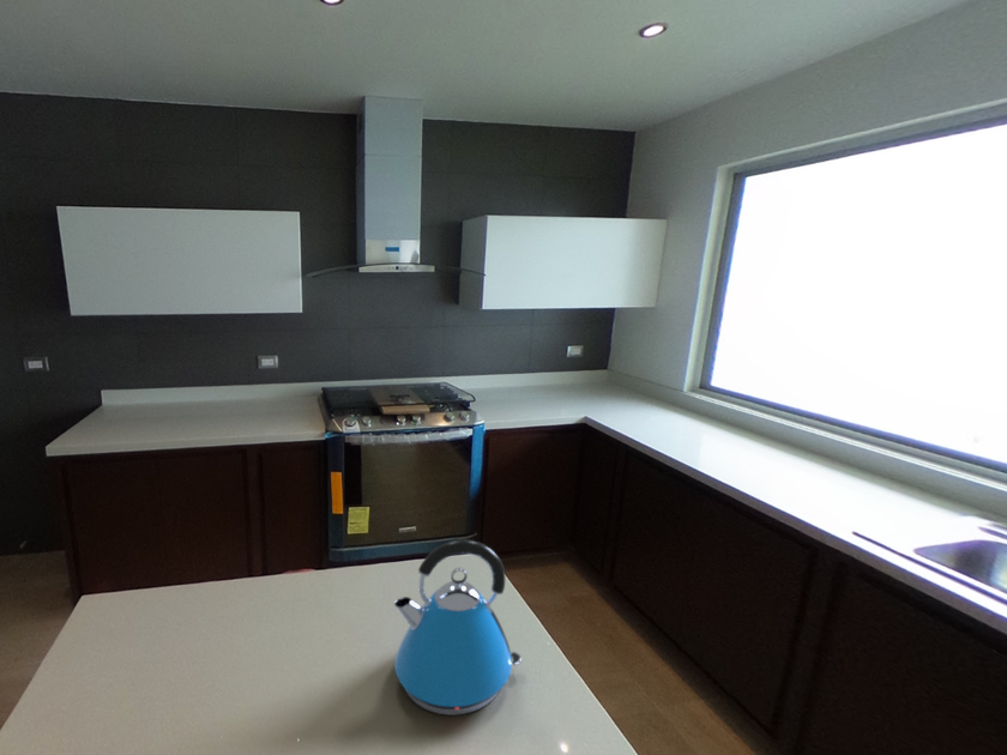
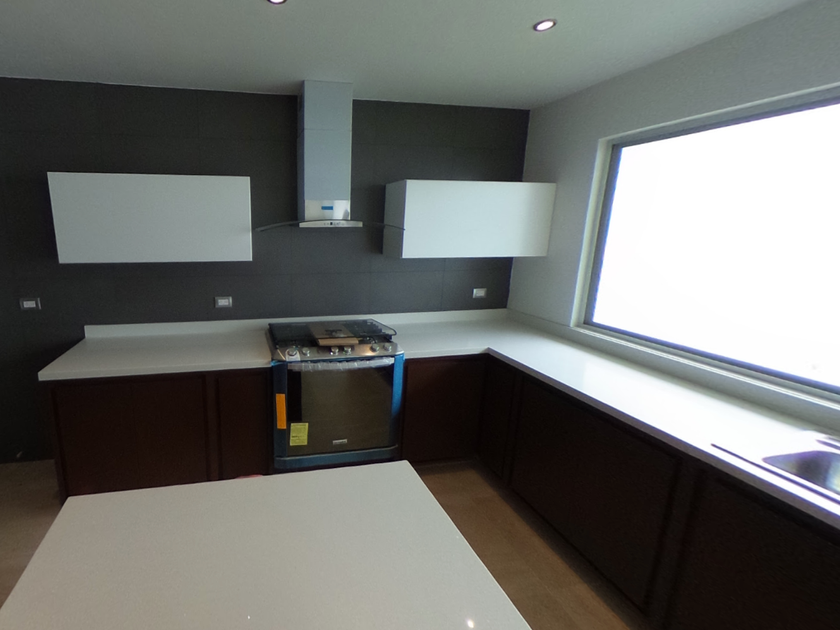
- kettle [393,539,523,717]
